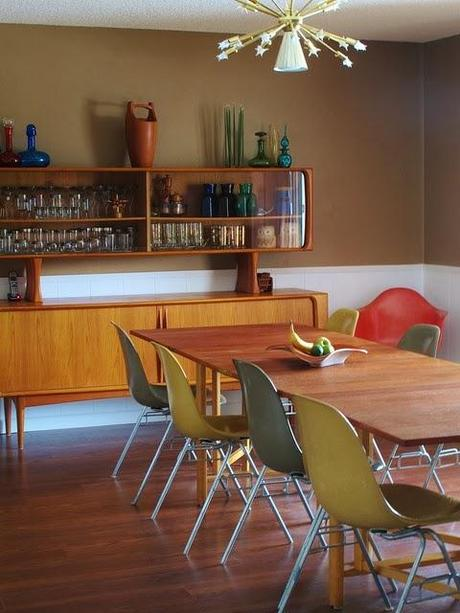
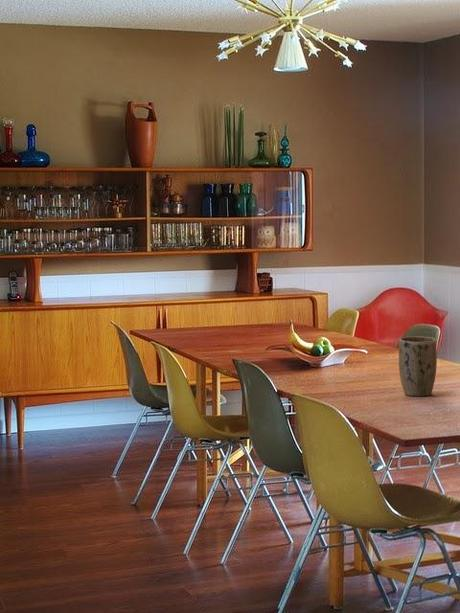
+ plant pot [398,336,438,397]
